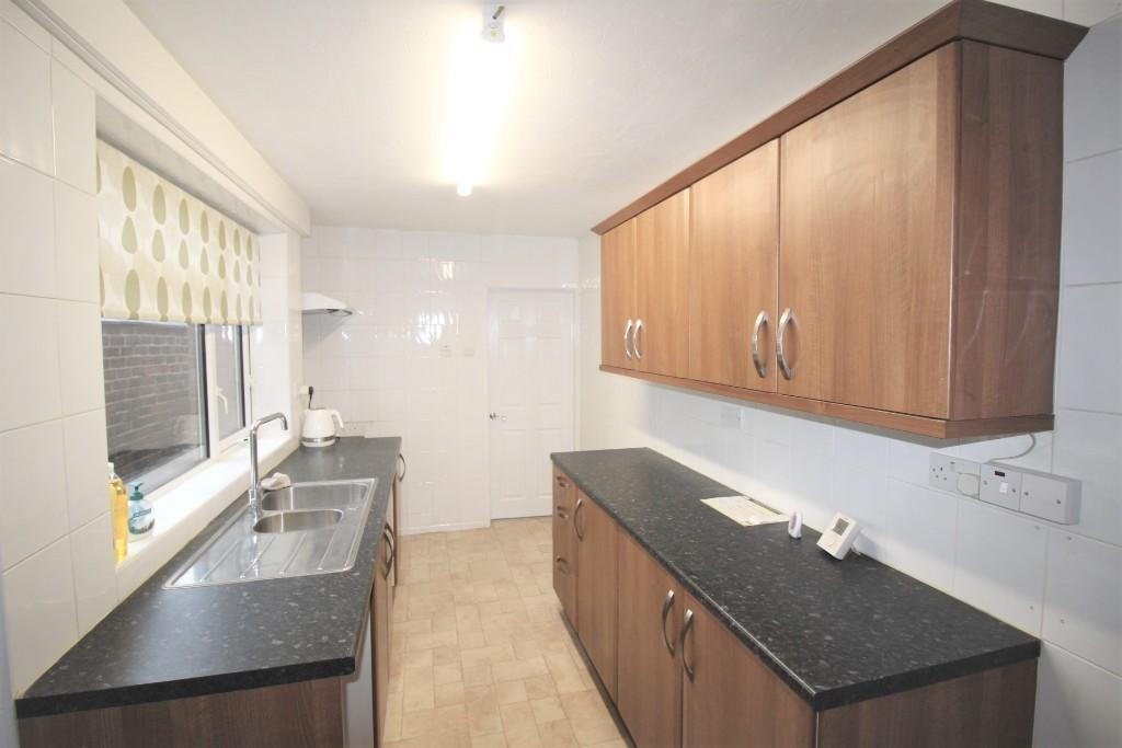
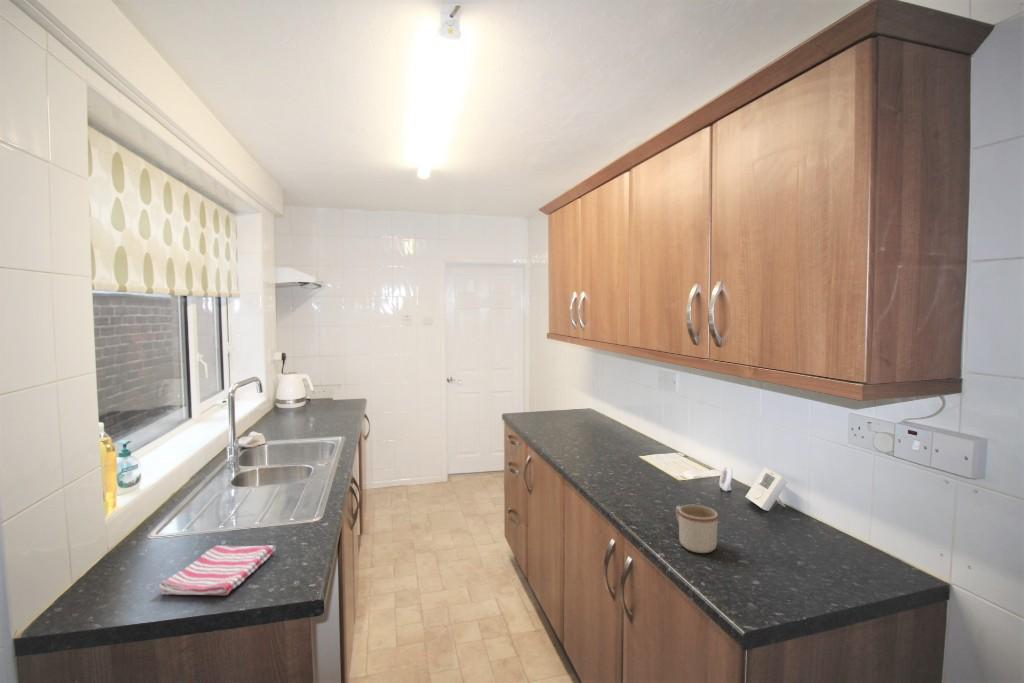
+ mug [675,504,719,554]
+ dish towel [158,544,277,596]
